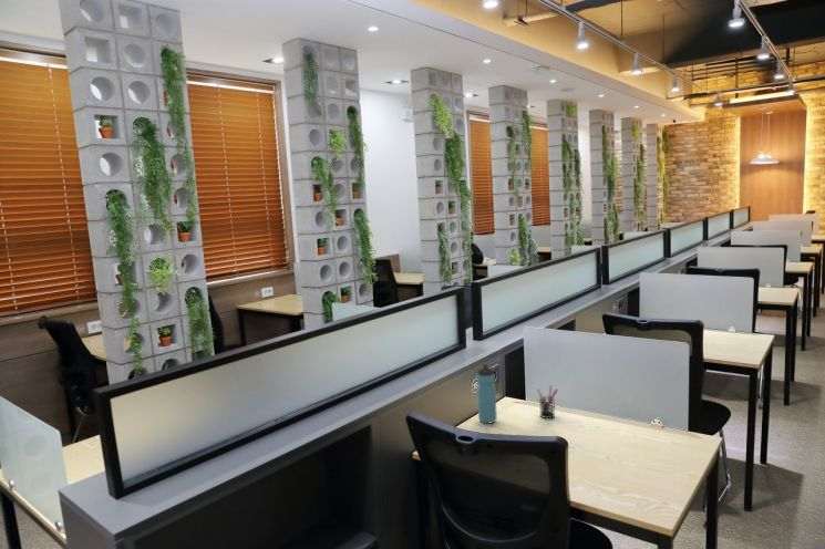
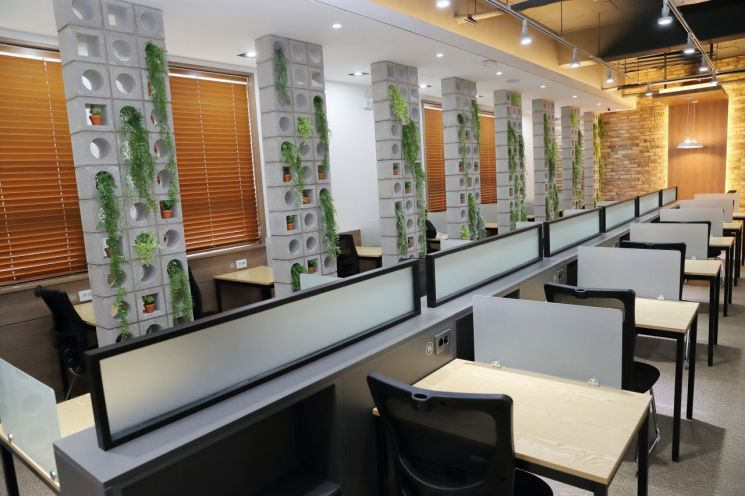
- pen holder [537,384,558,419]
- water bottle [476,363,498,425]
